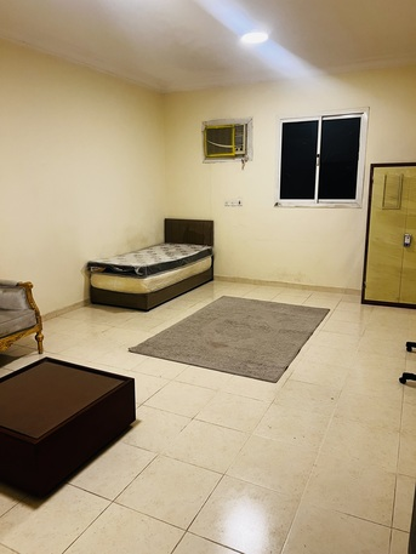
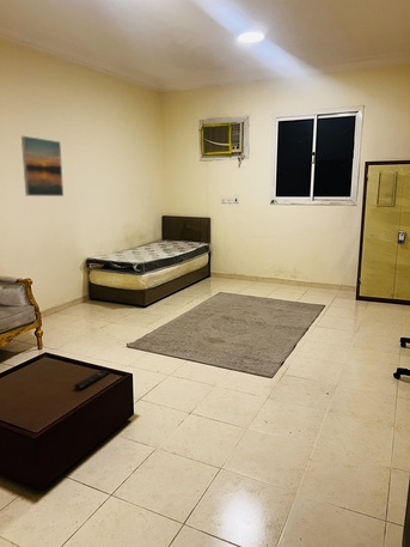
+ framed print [20,135,65,197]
+ remote control [73,369,111,390]
